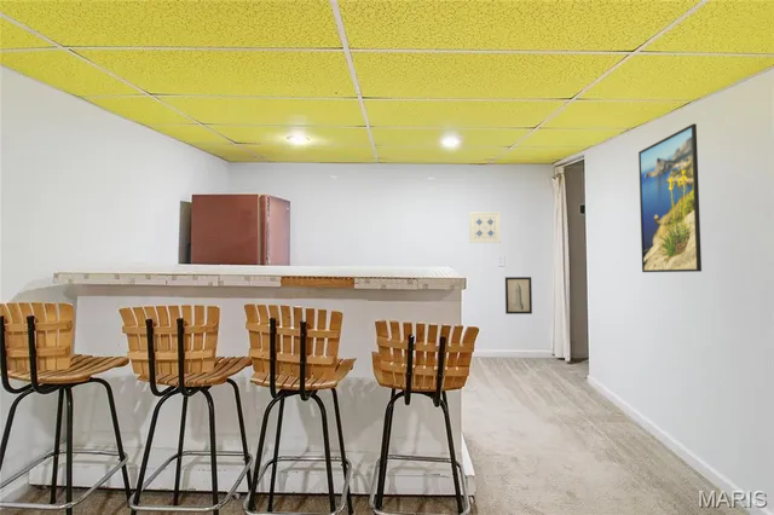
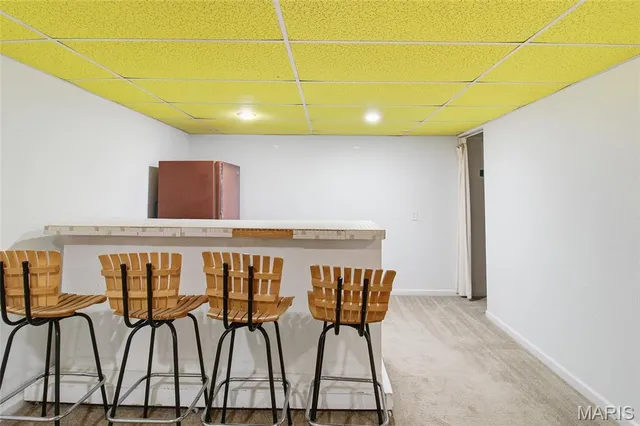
- wall art [504,276,533,316]
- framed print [637,122,703,273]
- wall art [468,210,502,244]
